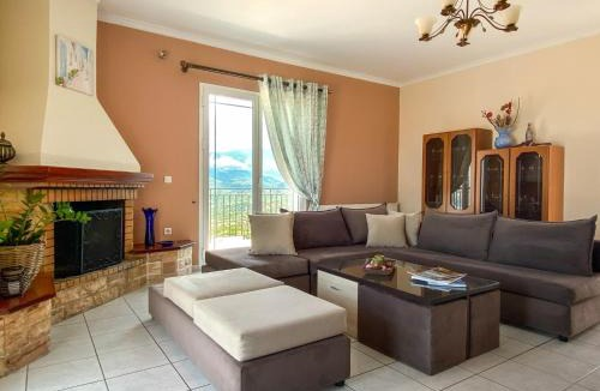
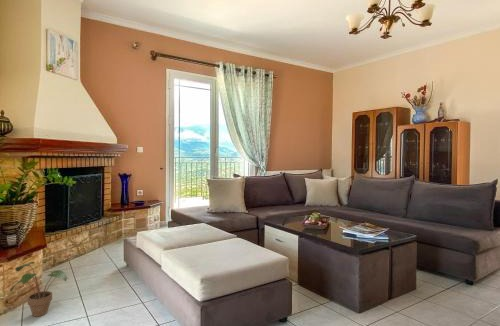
+ potted plant [9,261,70,318]
